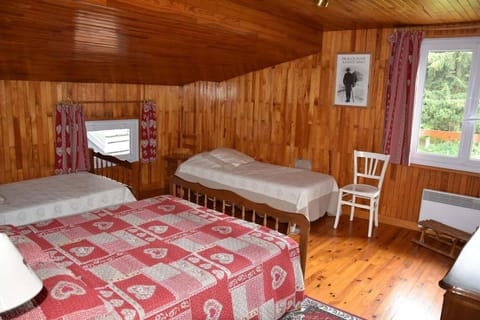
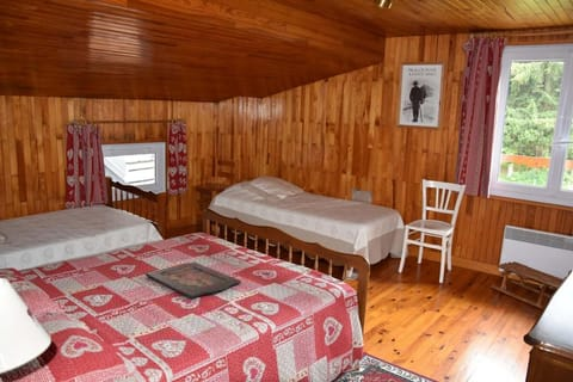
+ tray [144,261,242,300]
